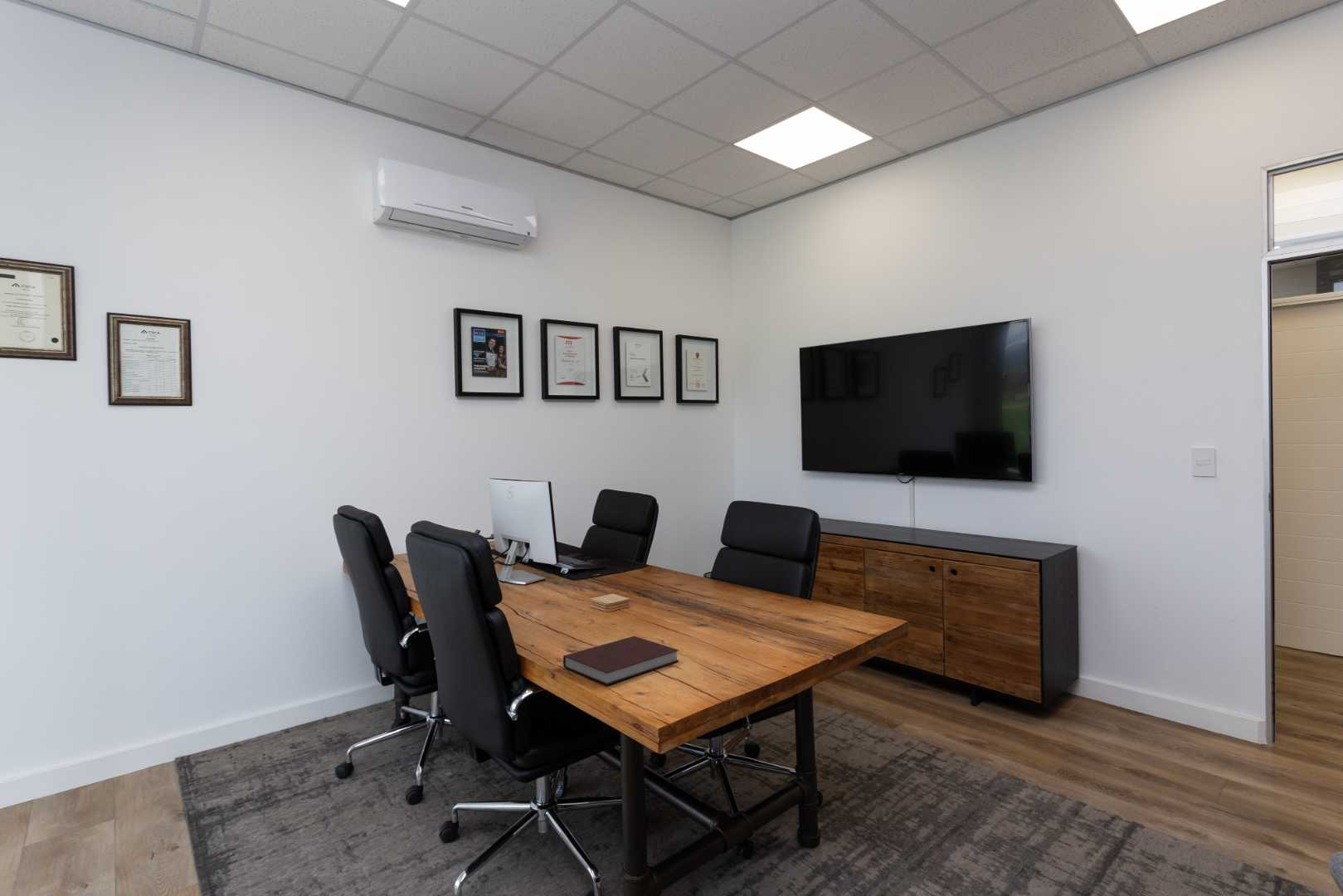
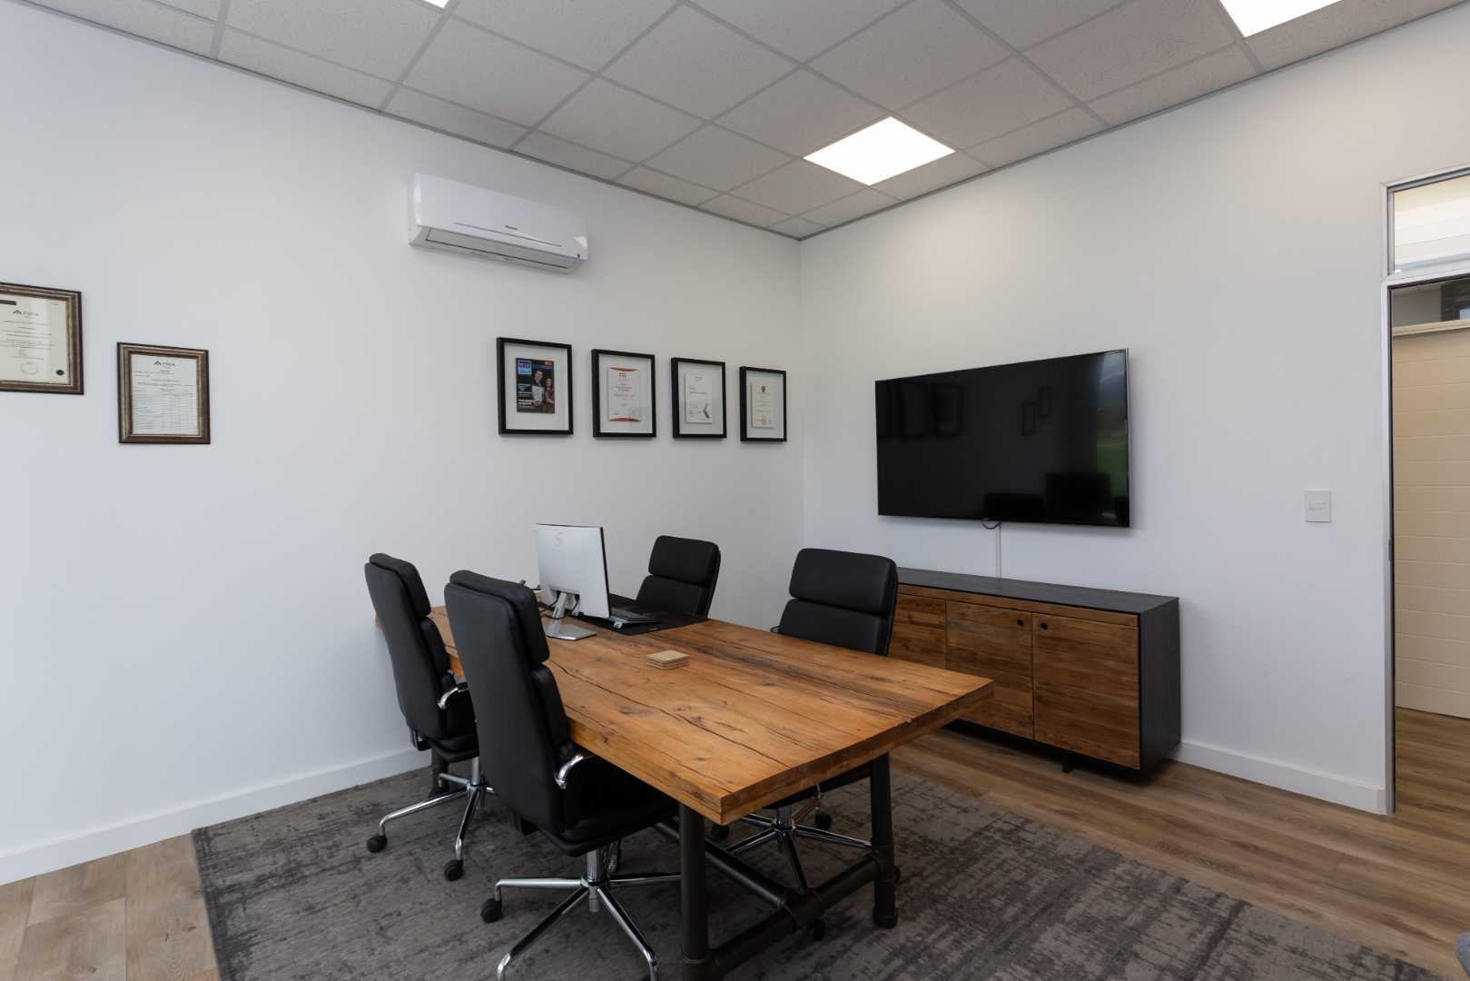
- notebook [562,635,680,685]
